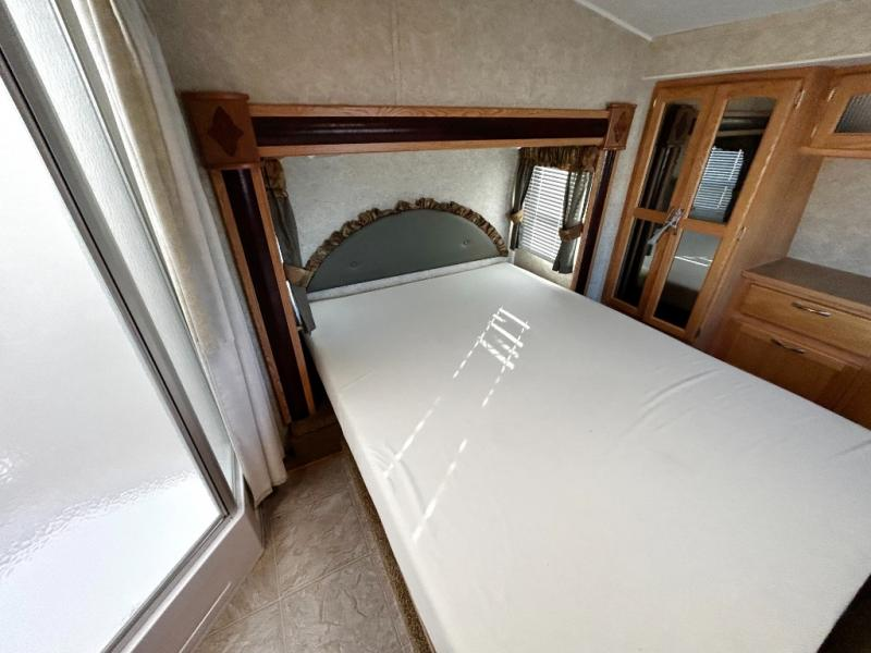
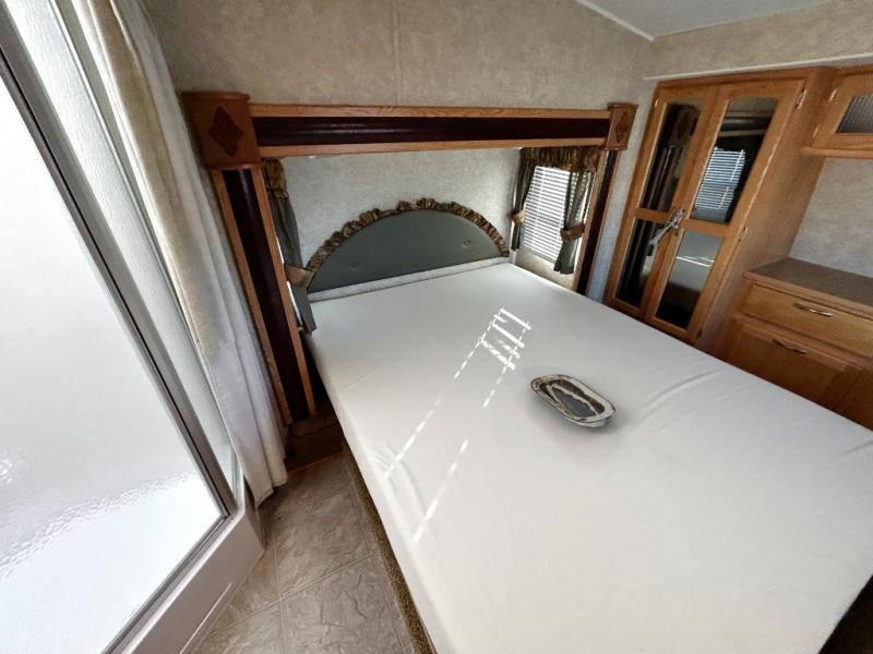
+ tray [527,373,618,428]
